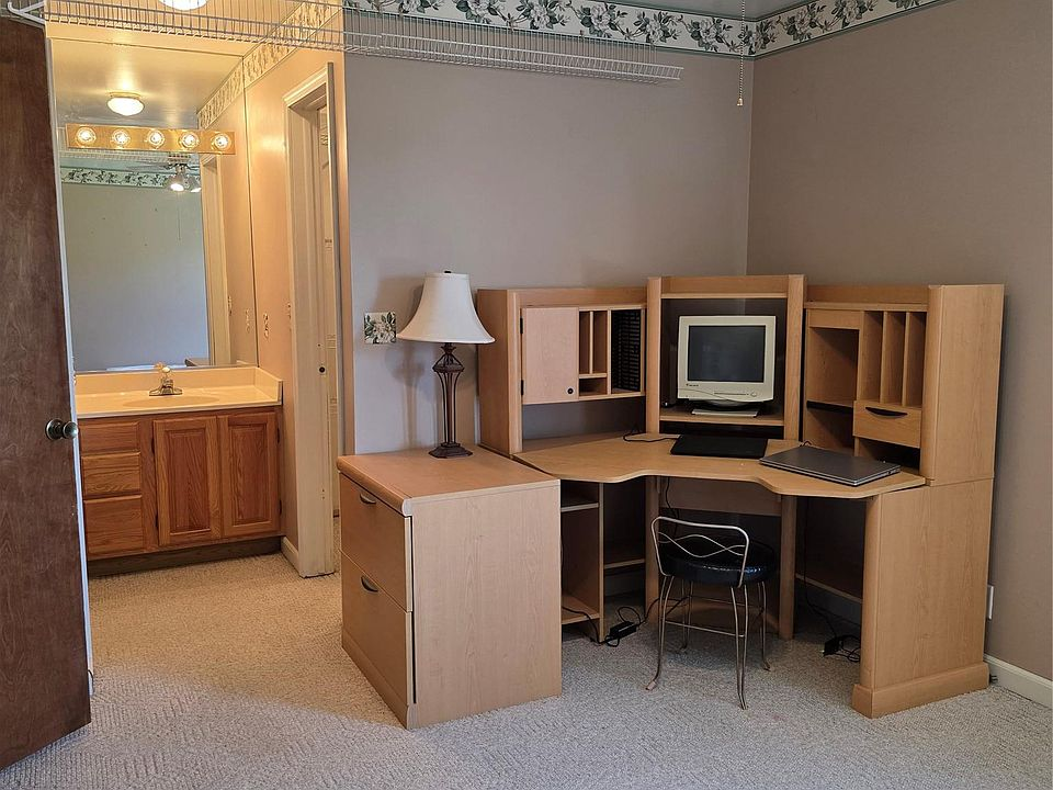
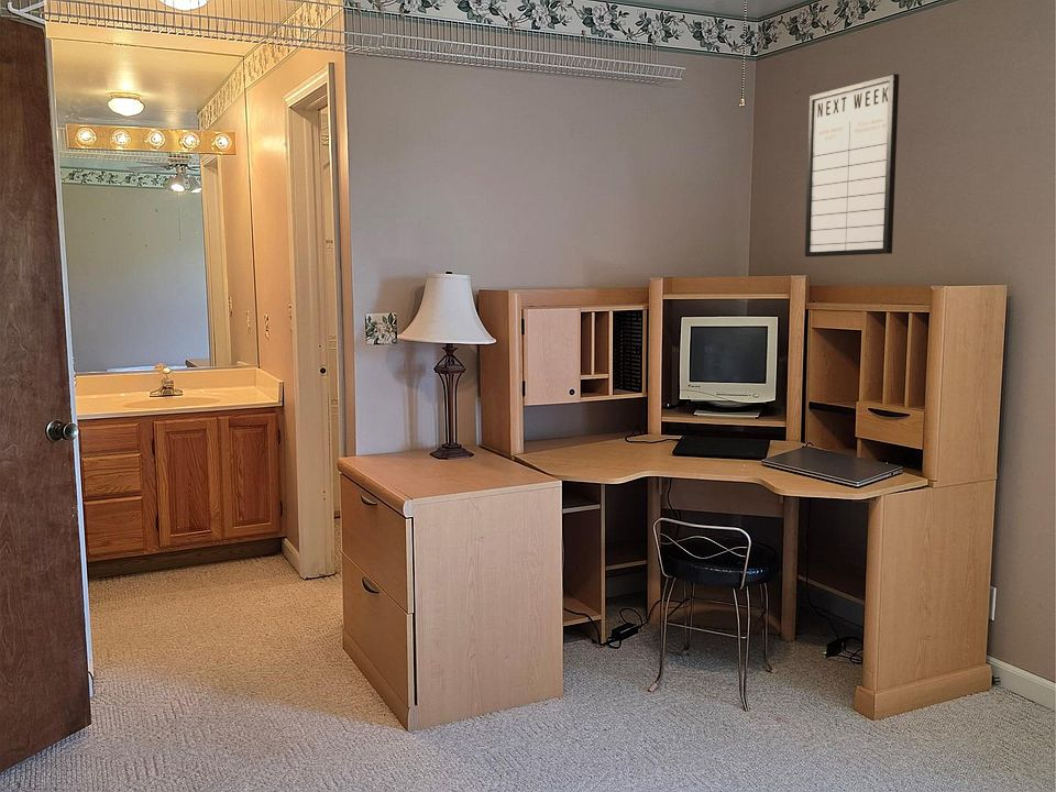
+ writing board [804,73,900,258]
